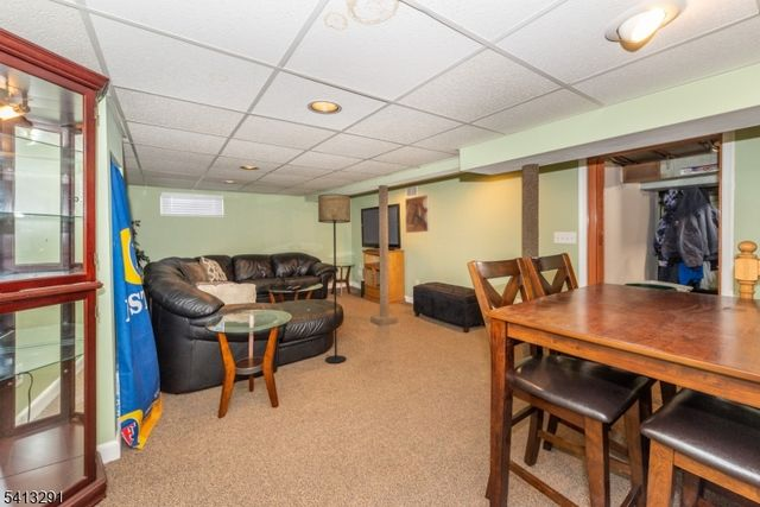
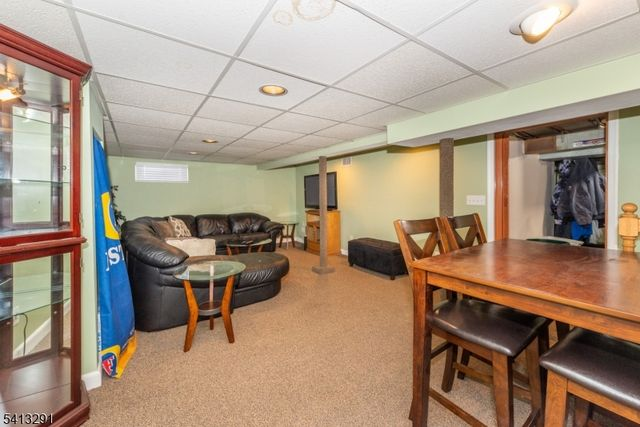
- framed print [404,194,430,234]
- floor lamp [317,194,352,365]
